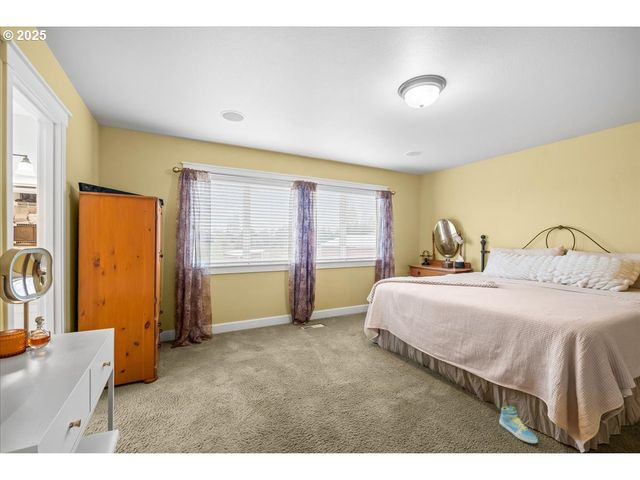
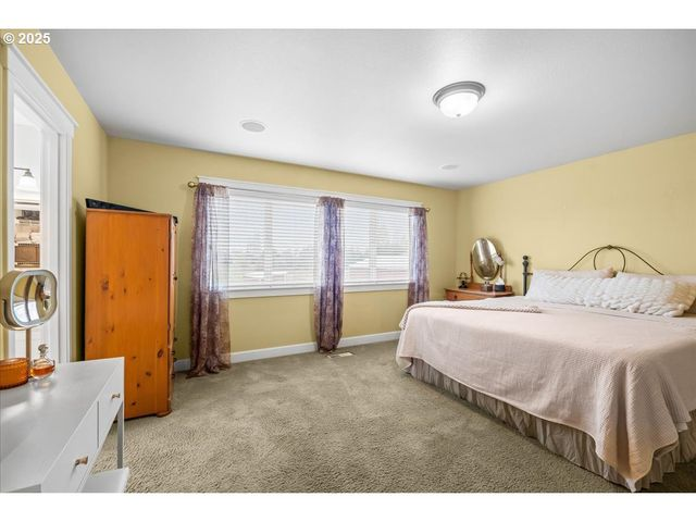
- sneaker [498,405,539,444]
